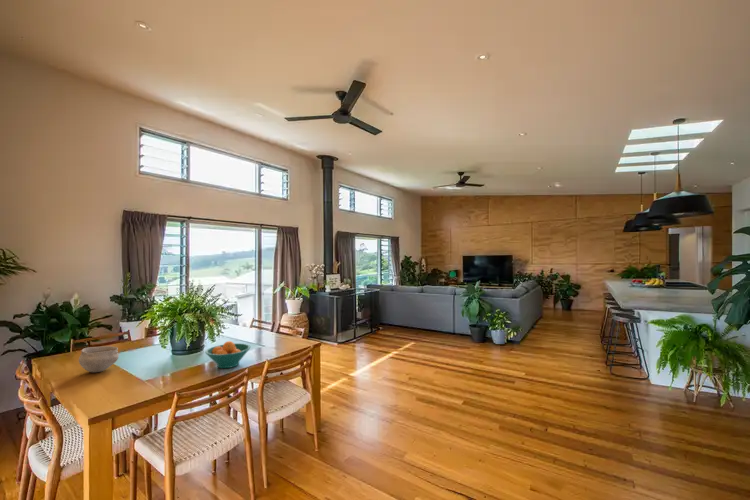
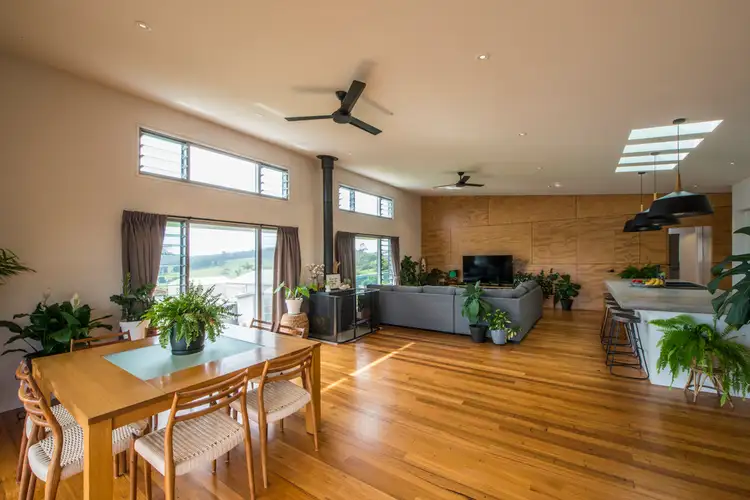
- bowl [78,345,120,373]
- fruit bowl [204,340,251,369]
